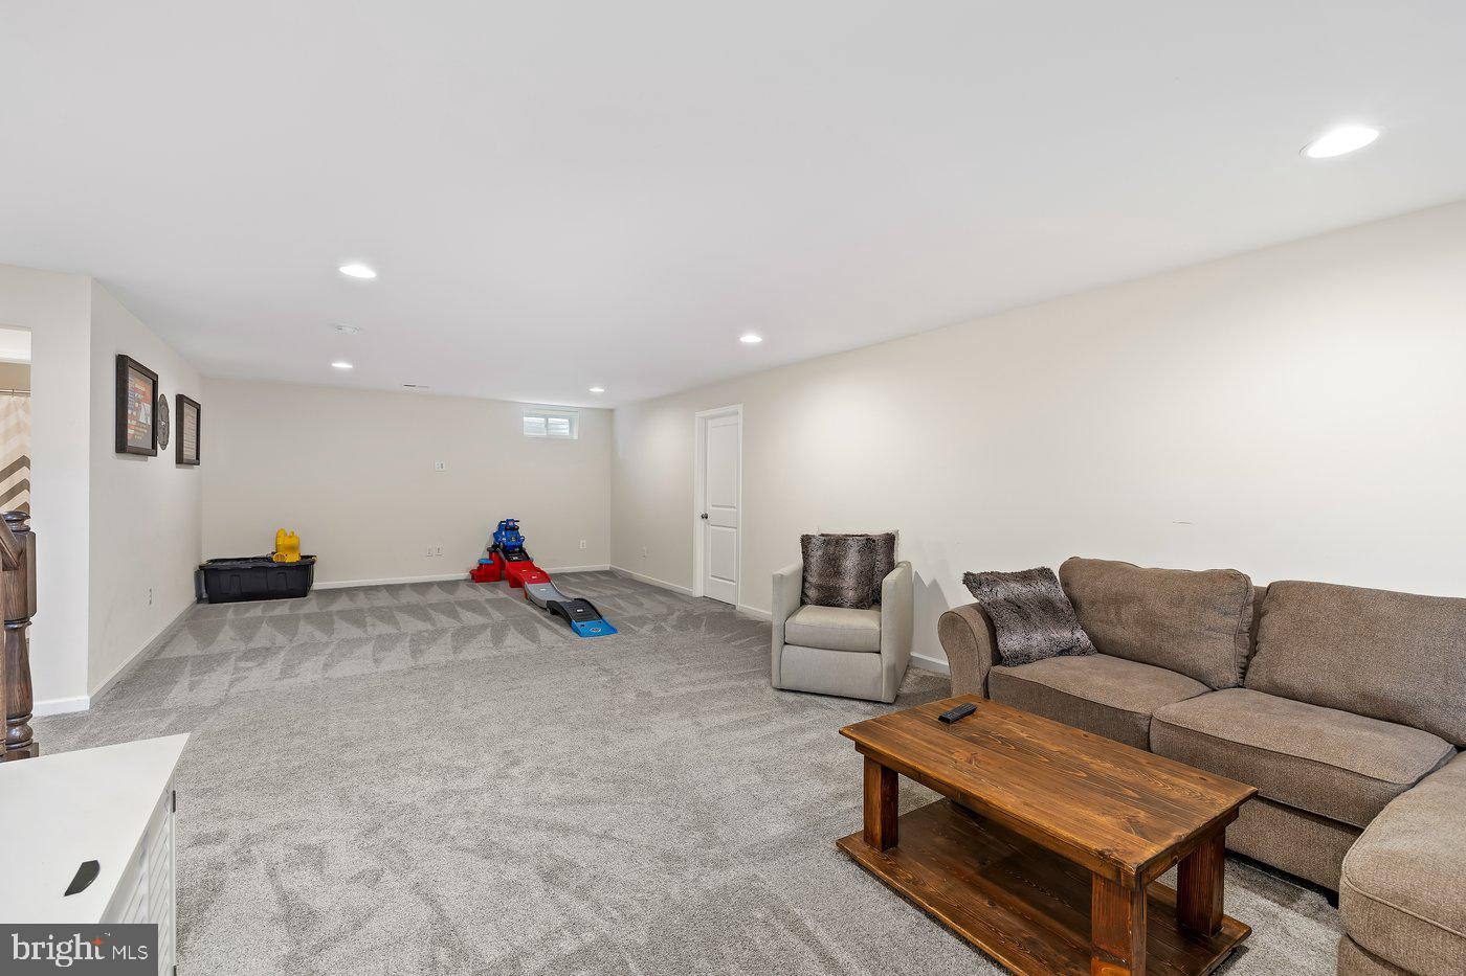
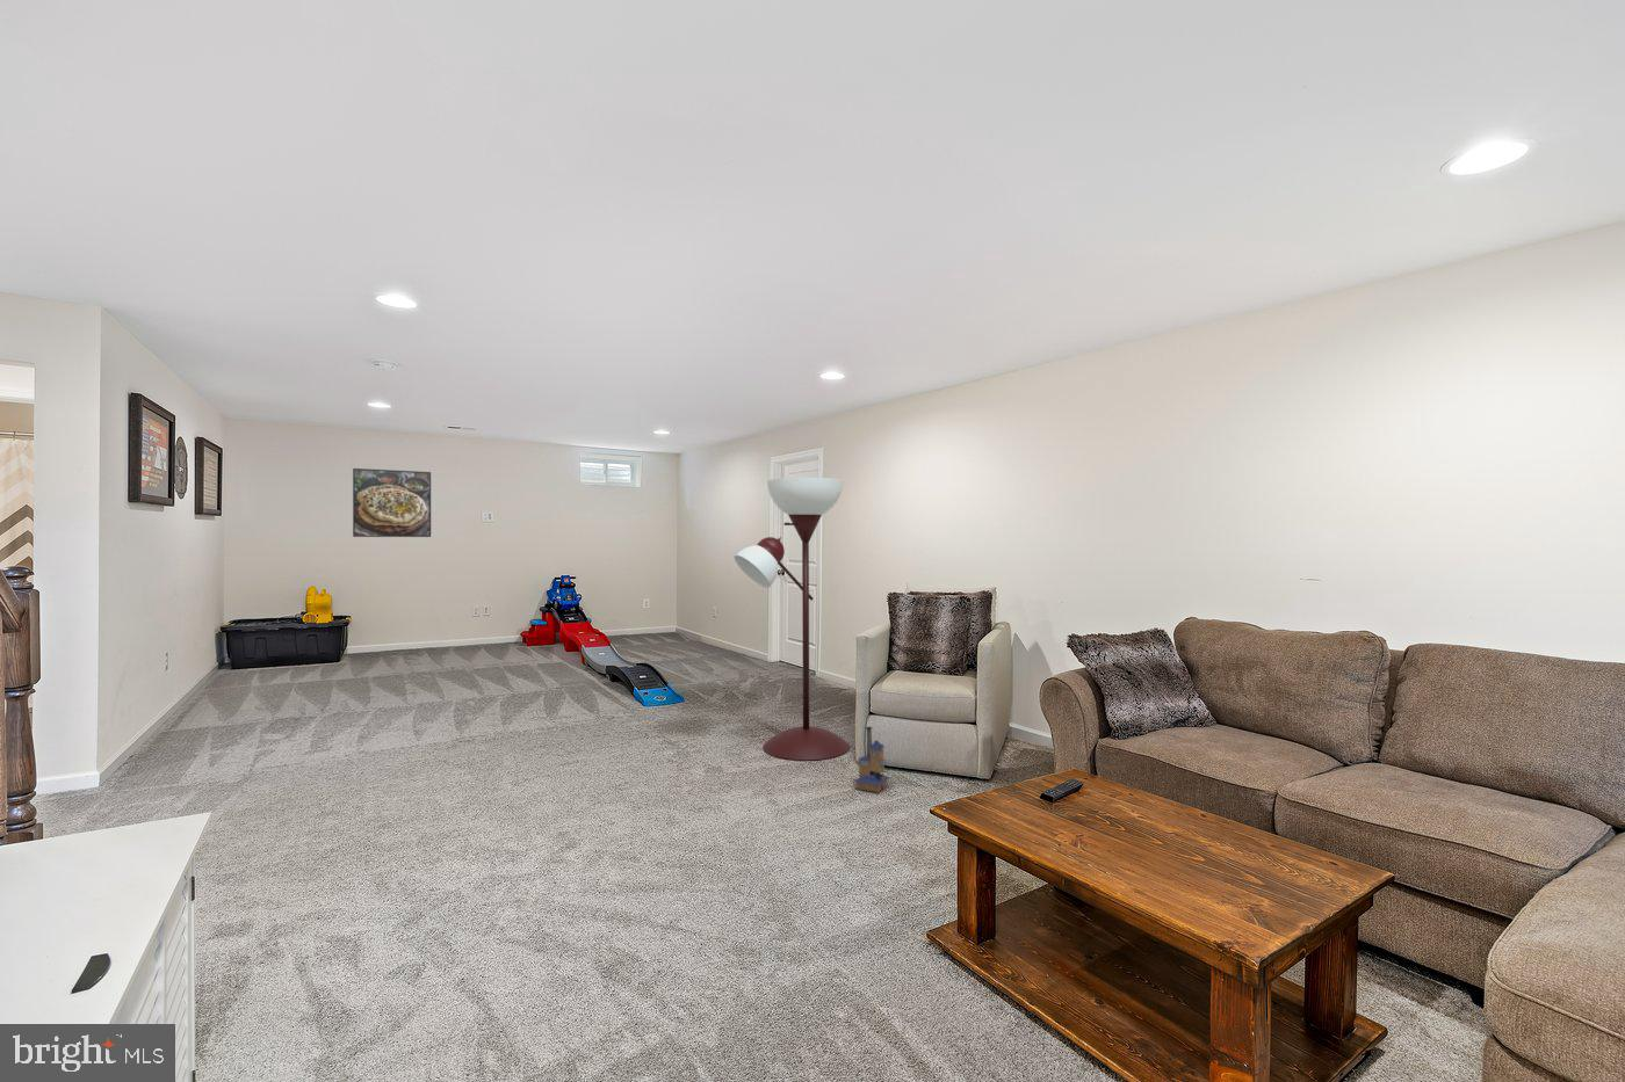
+ floor lamp [733,477,851,761]
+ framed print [352,467,431,539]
+ toy house [853,726,892,793]
